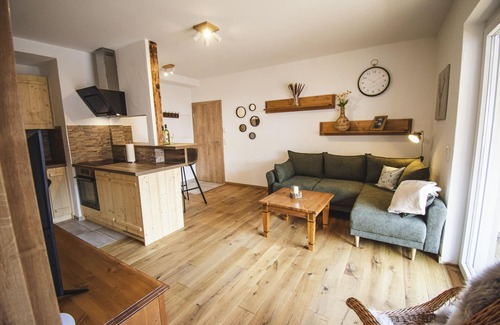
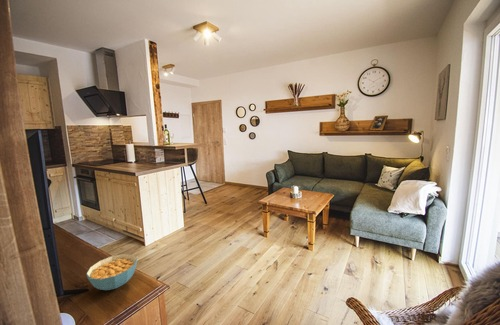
+ cereal bowl [86,253,138,291]
